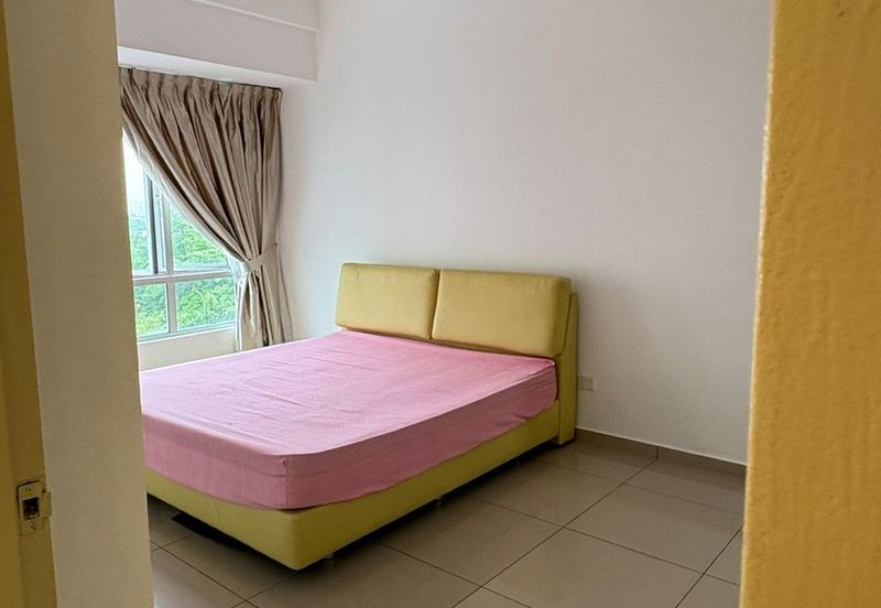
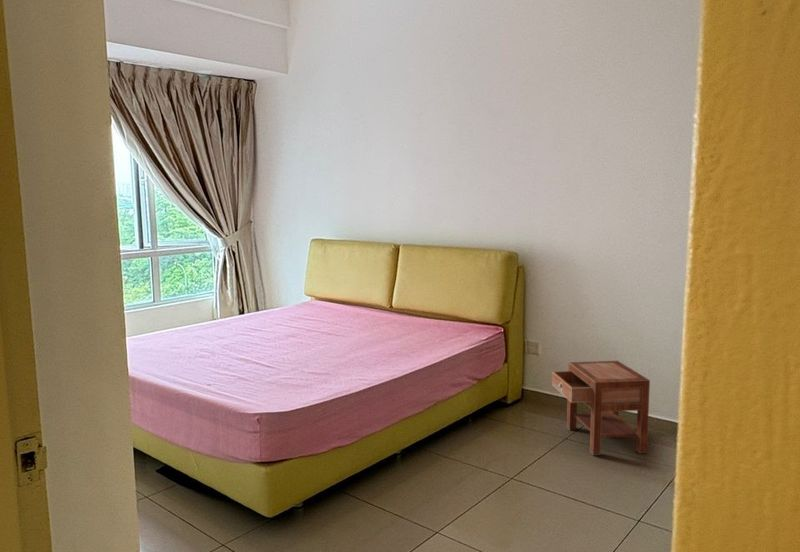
+ nightstand [551,360,651,456]
